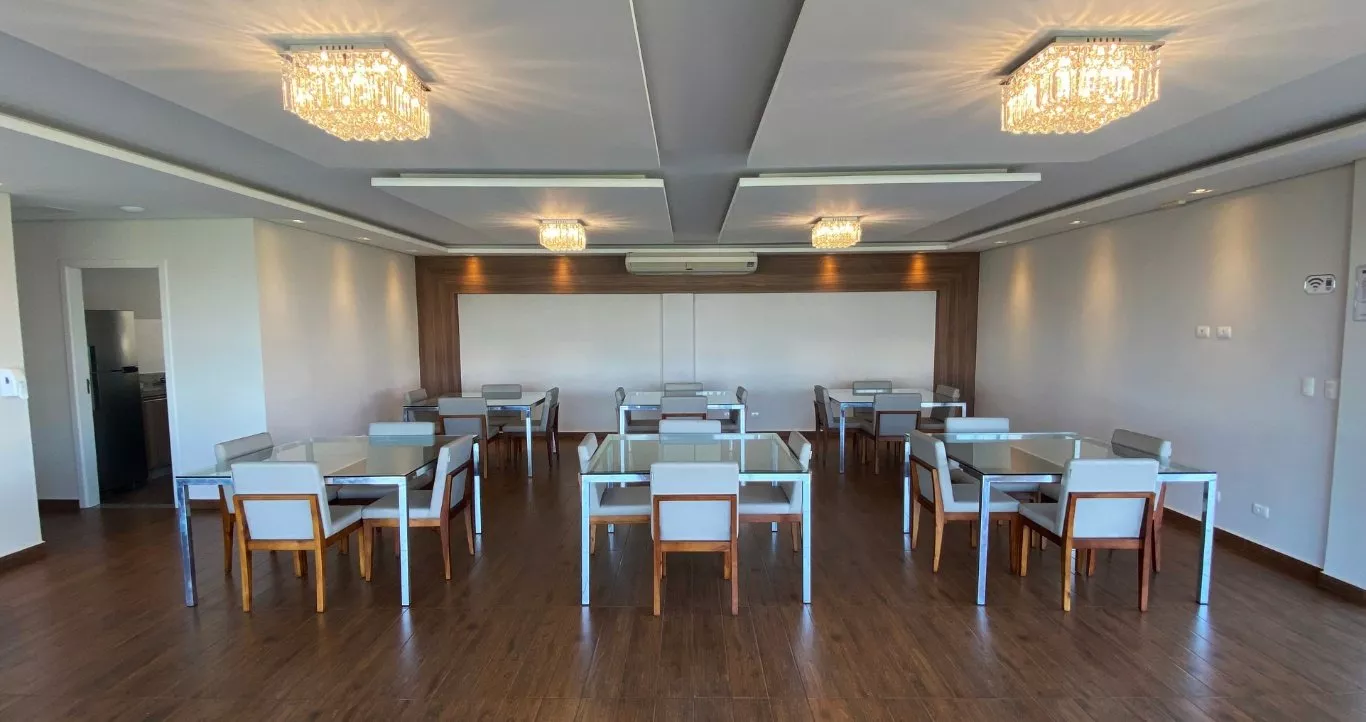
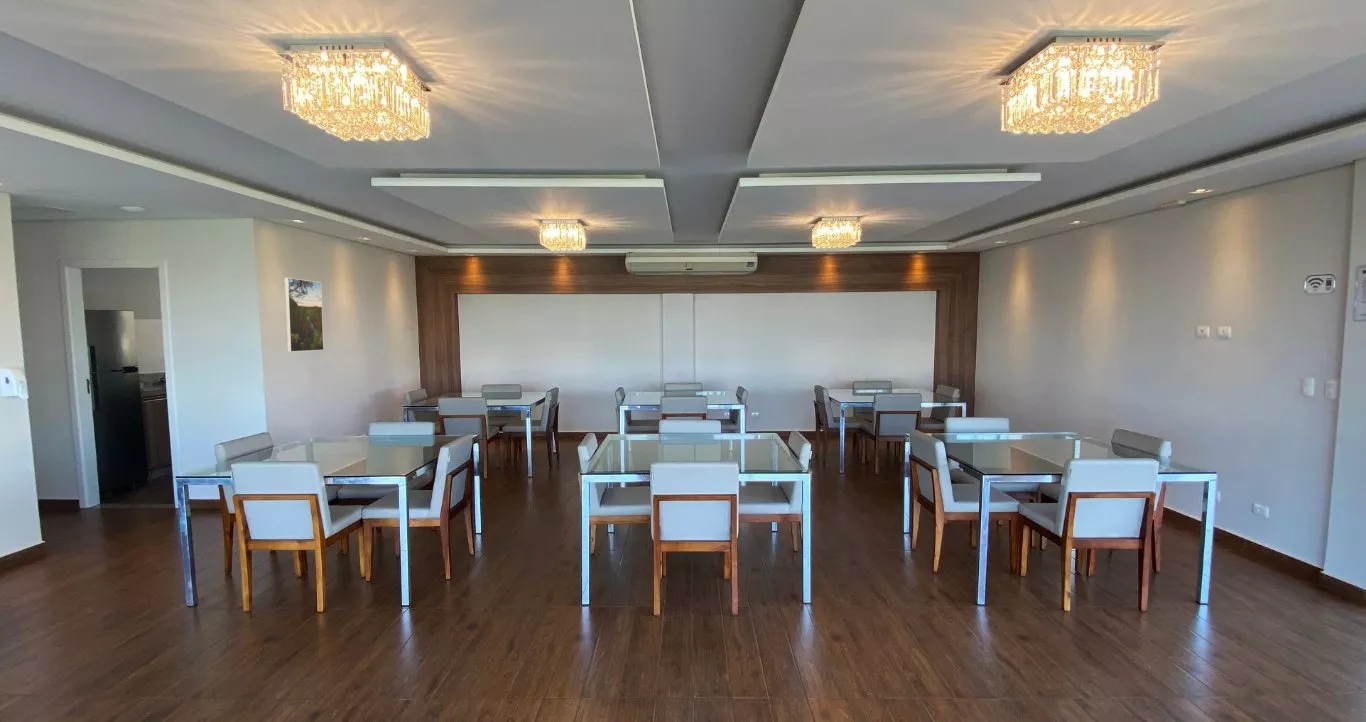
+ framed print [284,277,325,353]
